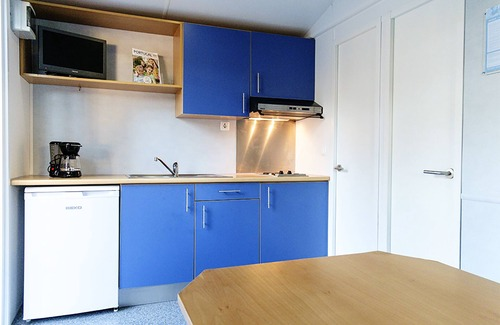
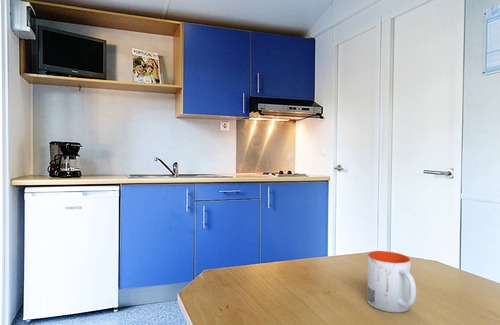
+ mug [366,250,417,313]
